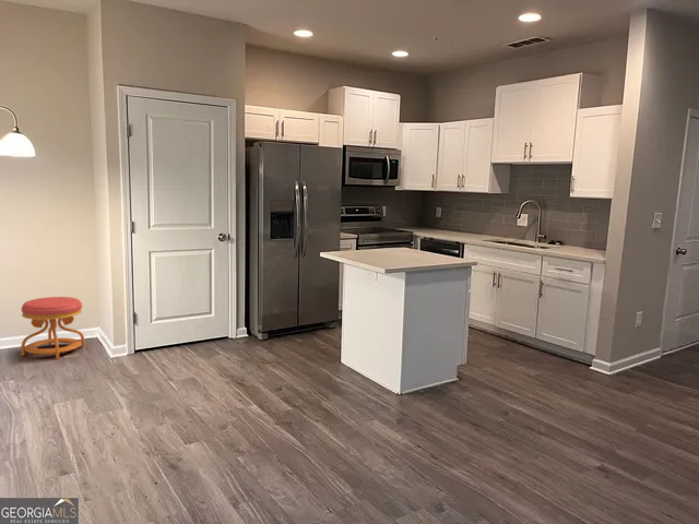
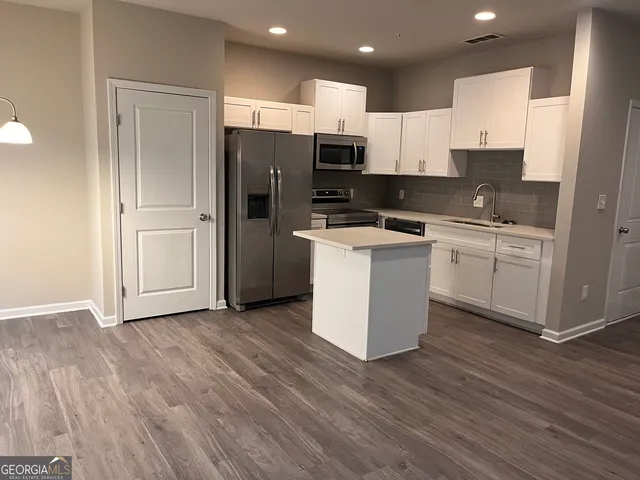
- stool [20,296,86,360]
